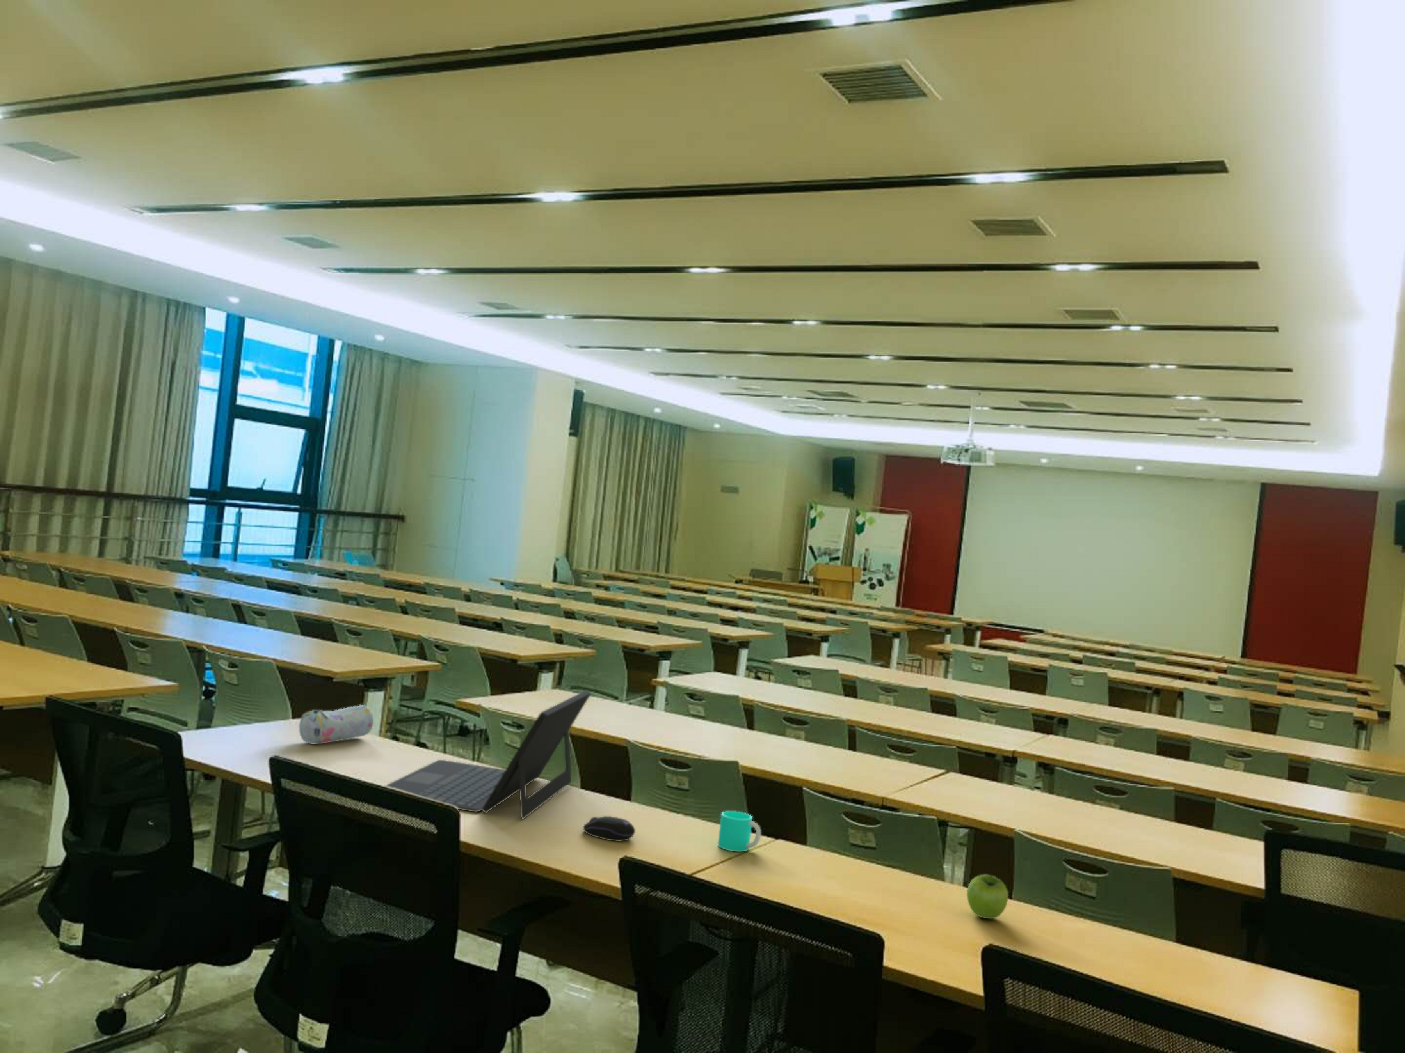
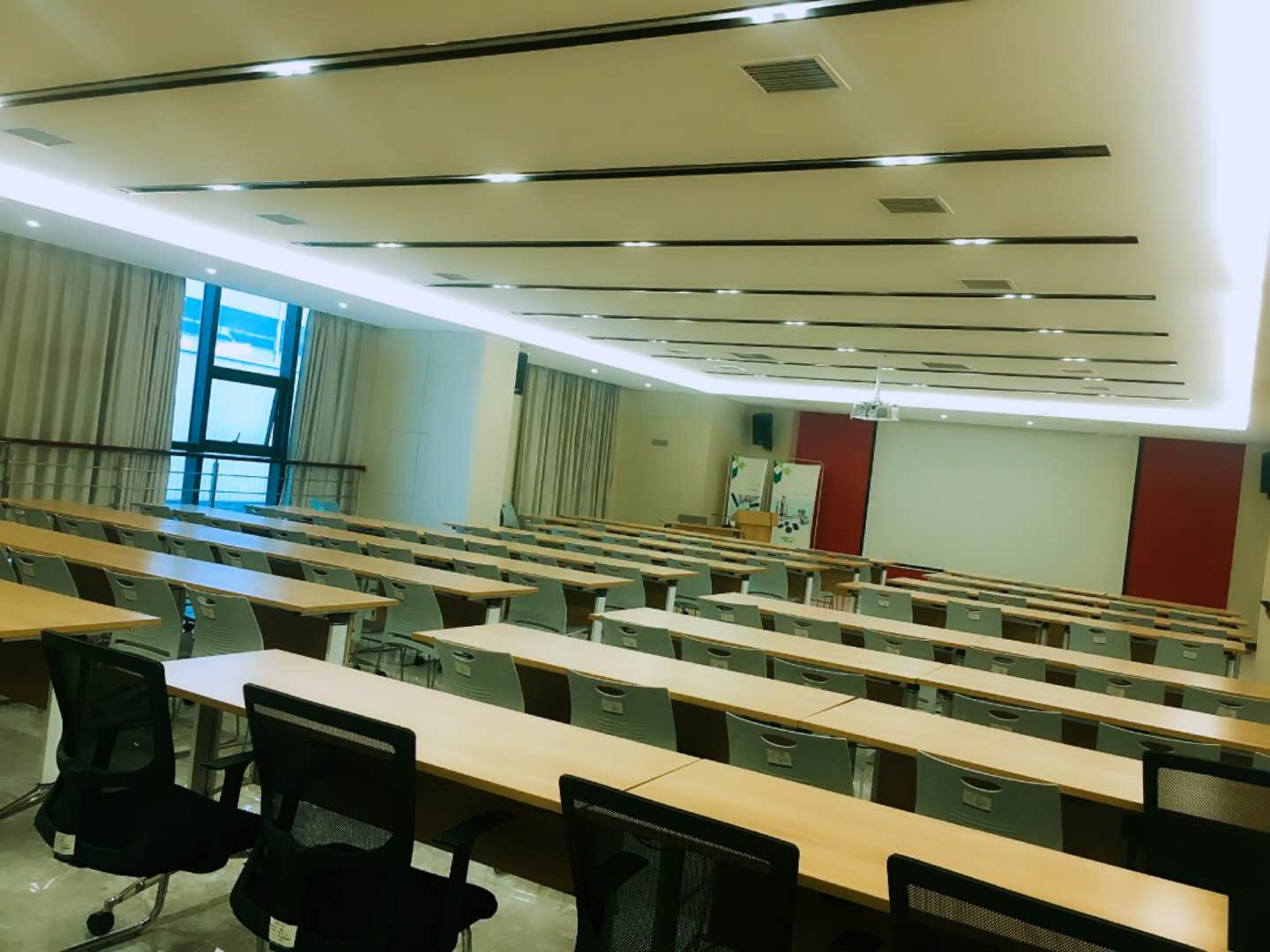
- cup [717,811,761,852]
- computer mouse [583,816,635,842]
- fruit [967,874,1009,919]
- pencil case [299,705,374,744]
- laptop [384,689,592,820]
